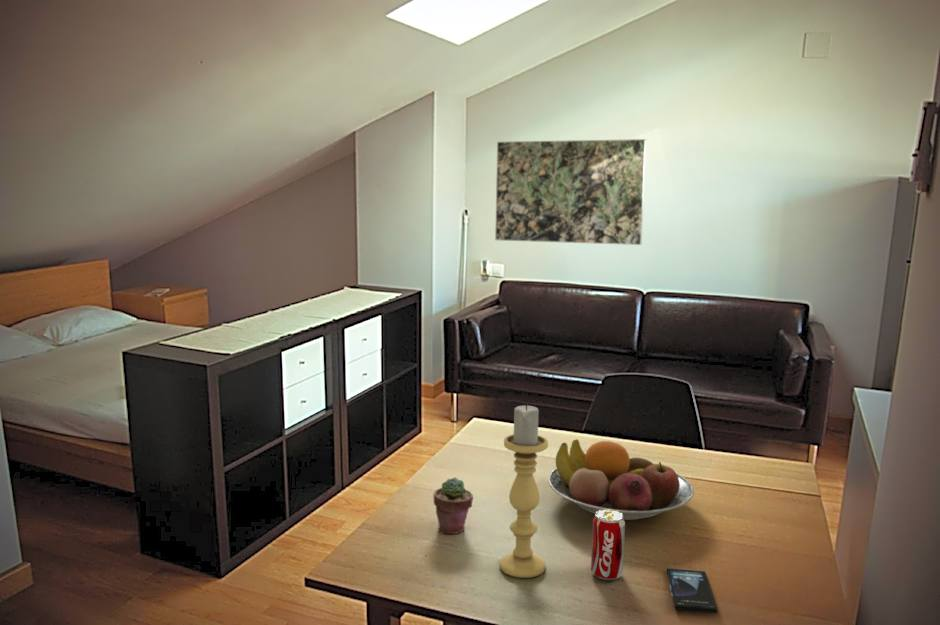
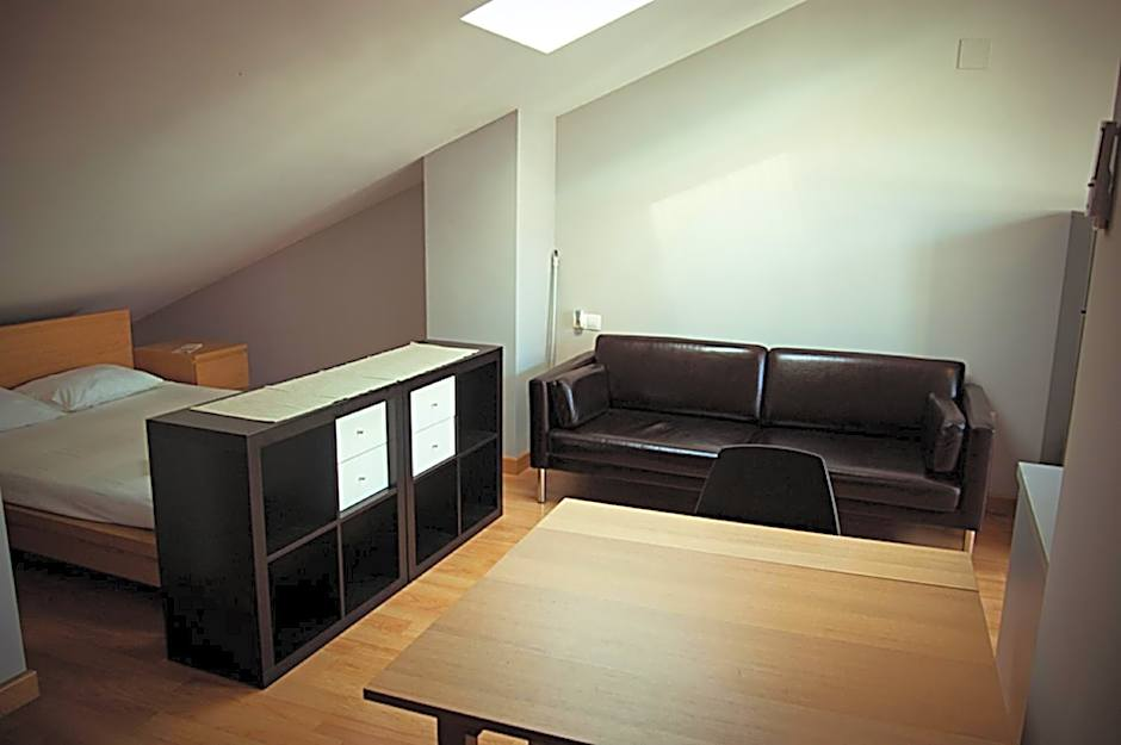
- potted succulent [432,476,474,535]
- candle holder [499,403,549,579]
- smartphone [666,567,719,614]
- beverage can [590,509,626,581]
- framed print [494,138,647,246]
- fruit bowl [547,438,695,521]
